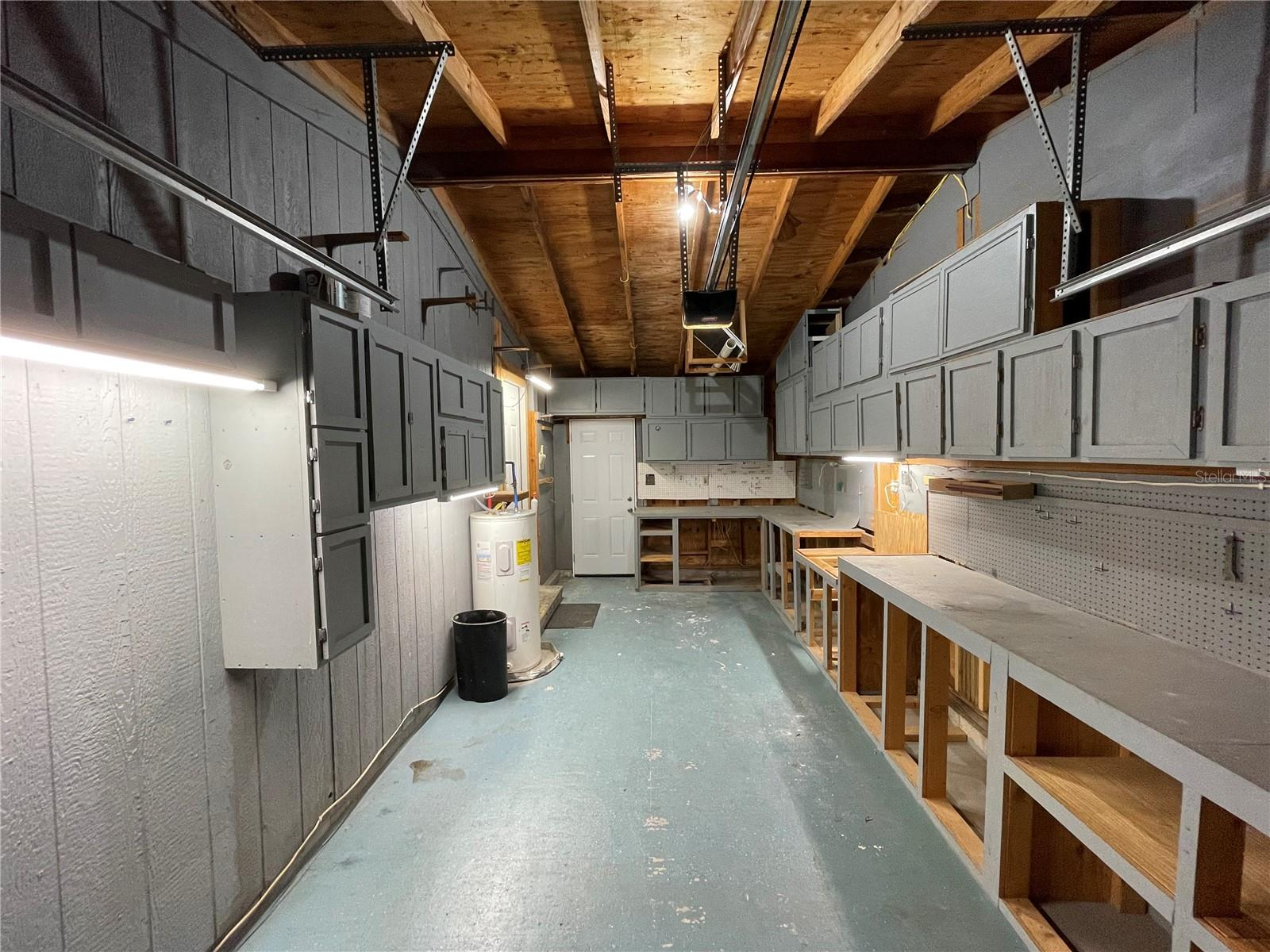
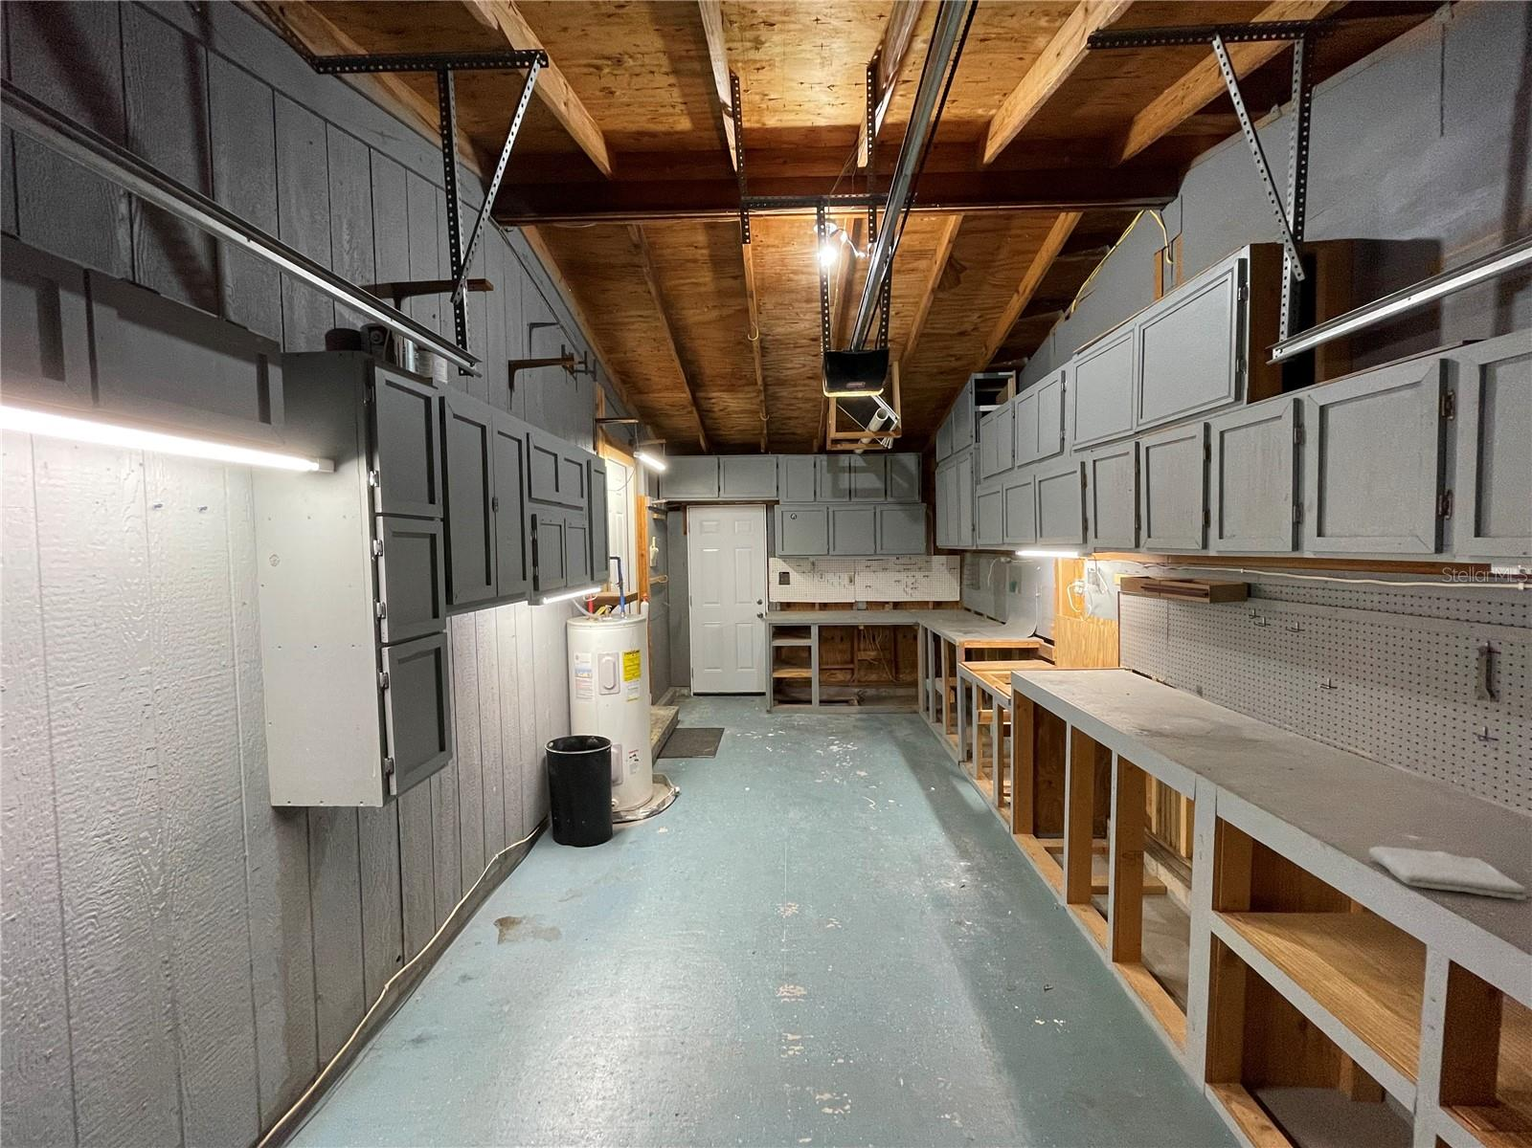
+ washcloth [1367,845,1527,901]
